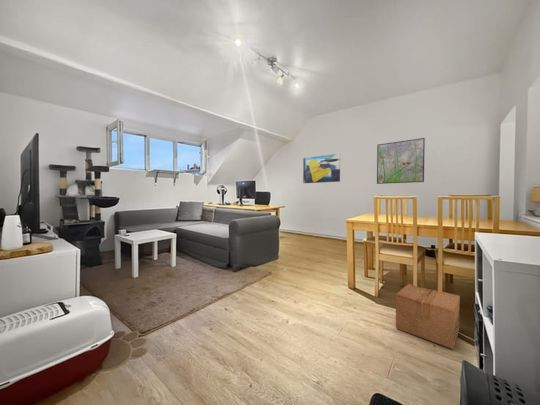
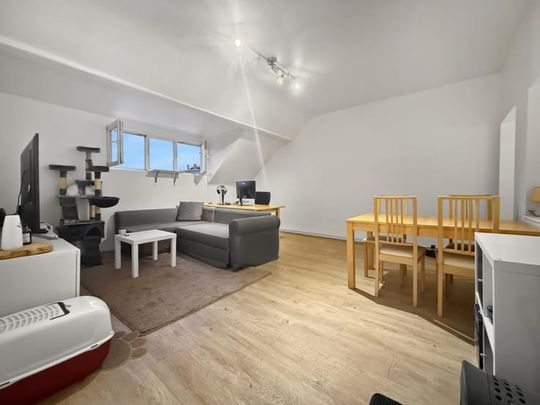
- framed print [376,137,426,185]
- cardboard box [395,283,461,350]
- wall art [302,152,341,184]
